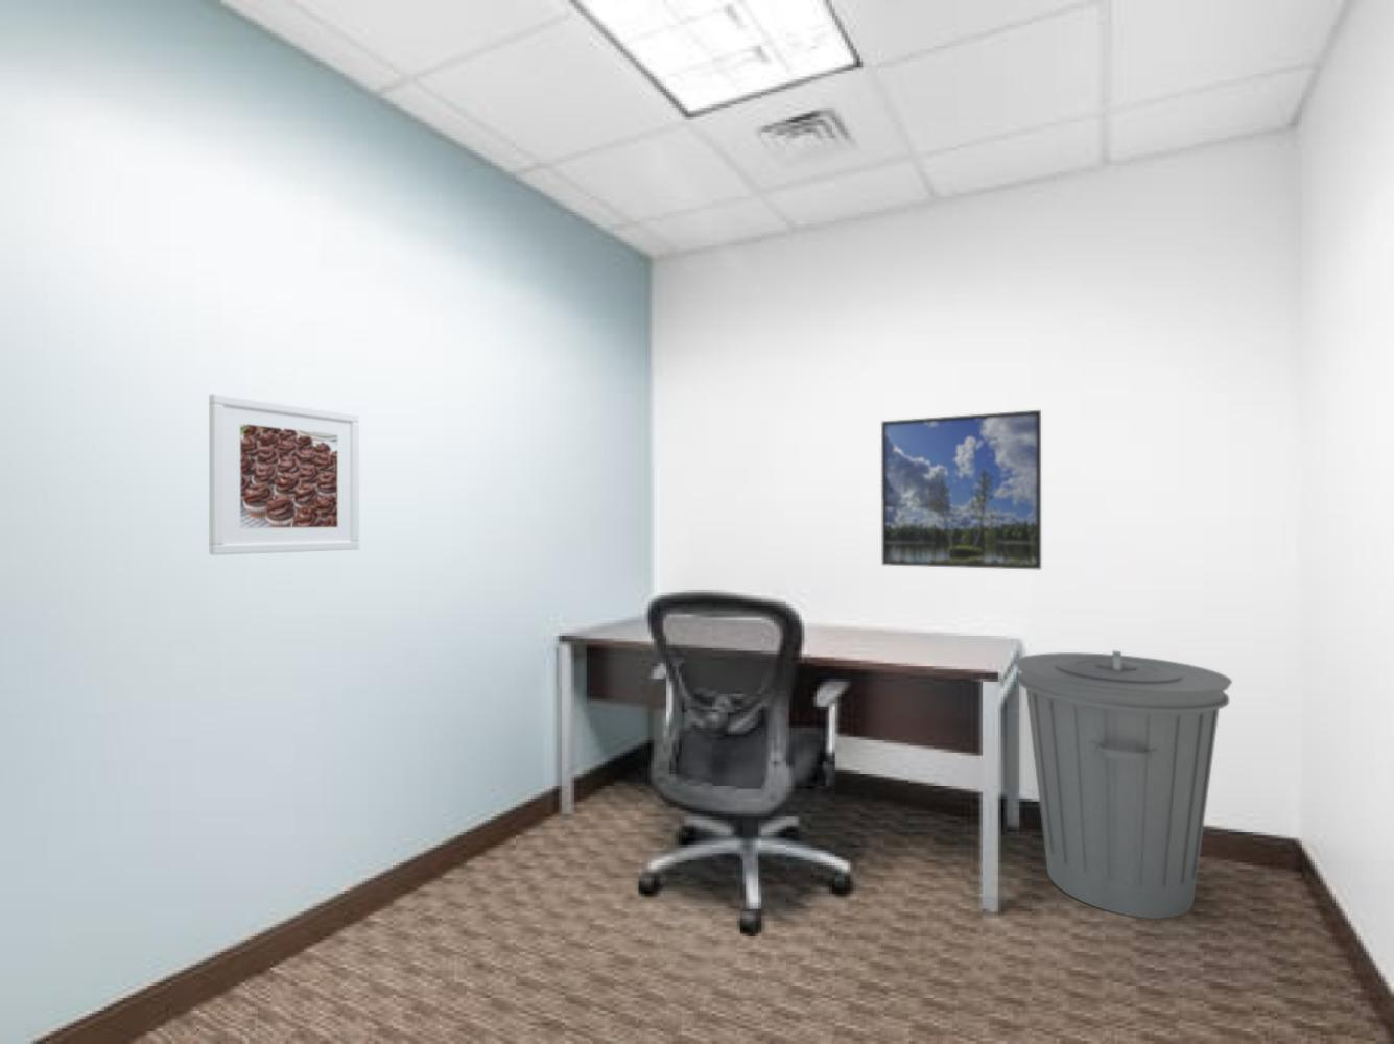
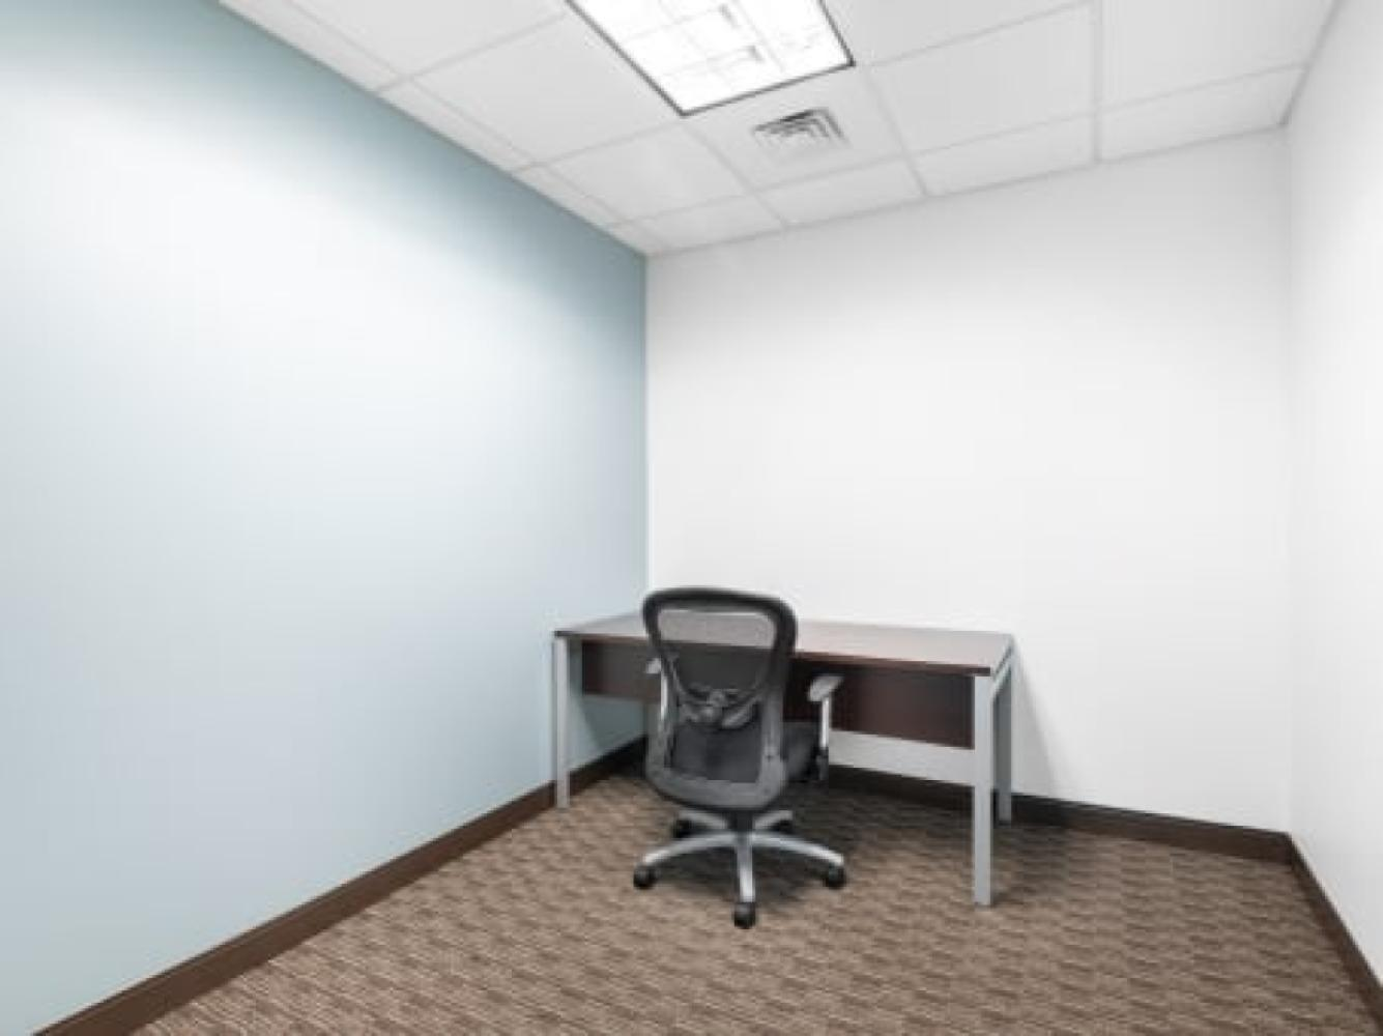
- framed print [207,393,360,556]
- trash can [1013,649,1233,920]
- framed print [881,409,1042,570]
